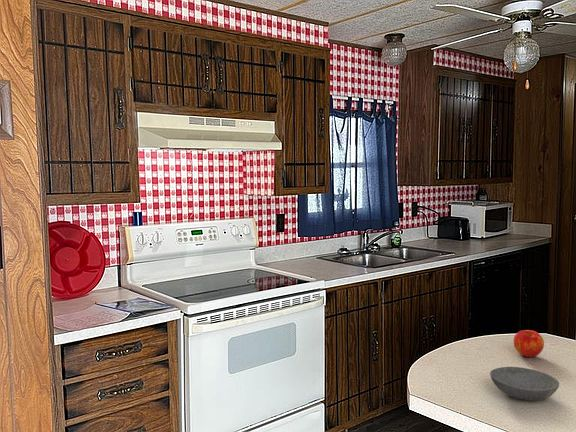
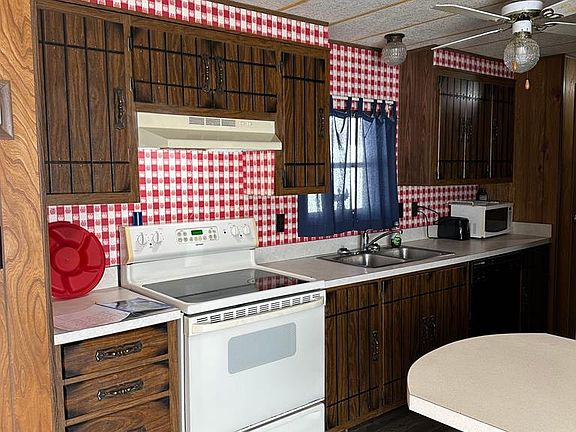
- apple [512,329,545,358]
- bowl [489,366,560,402]
